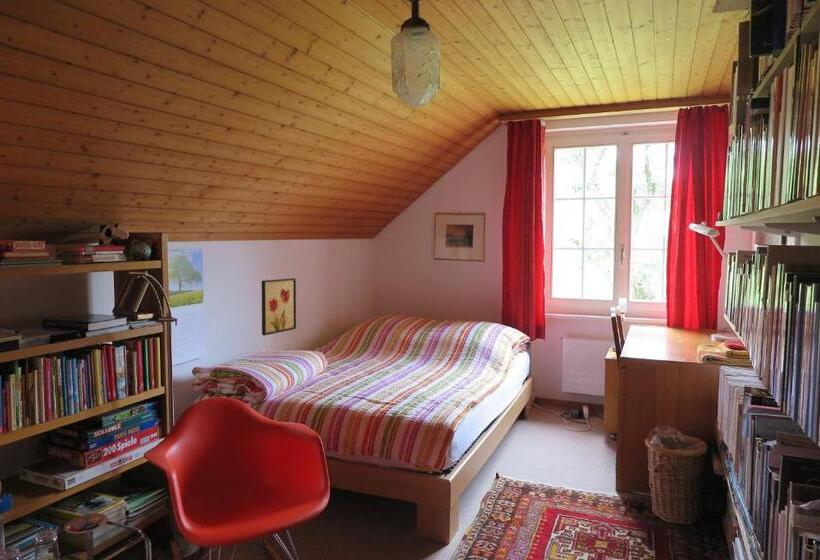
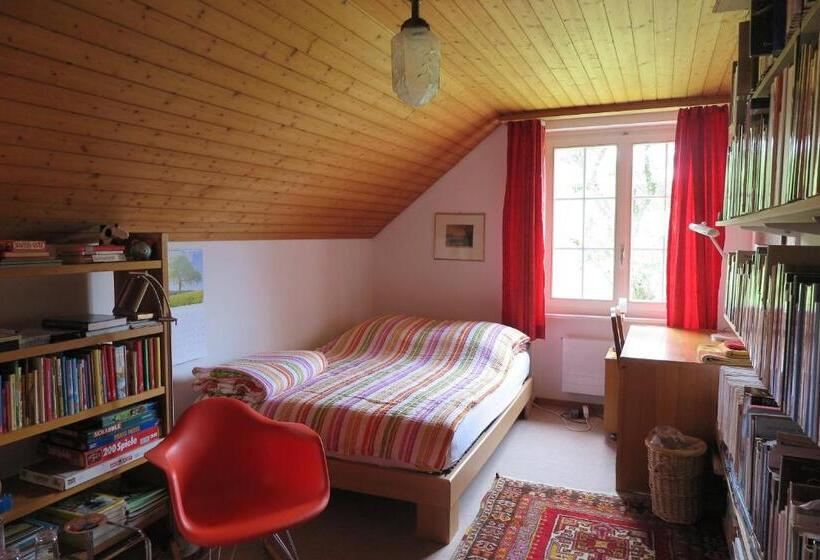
- wall art [261,277,297,336]
